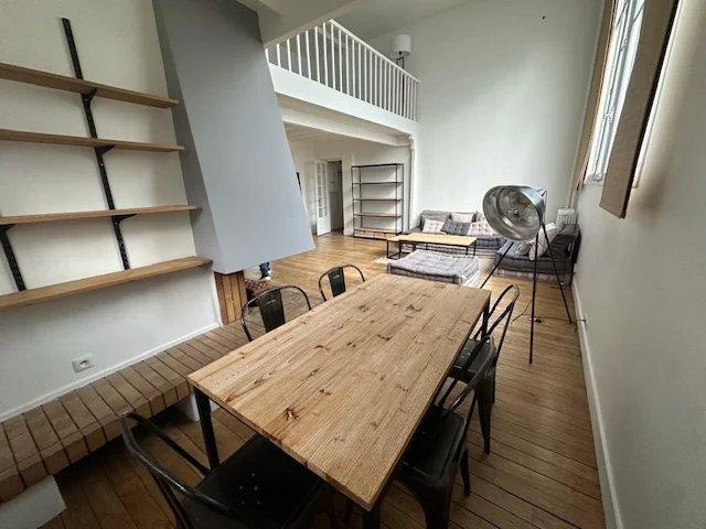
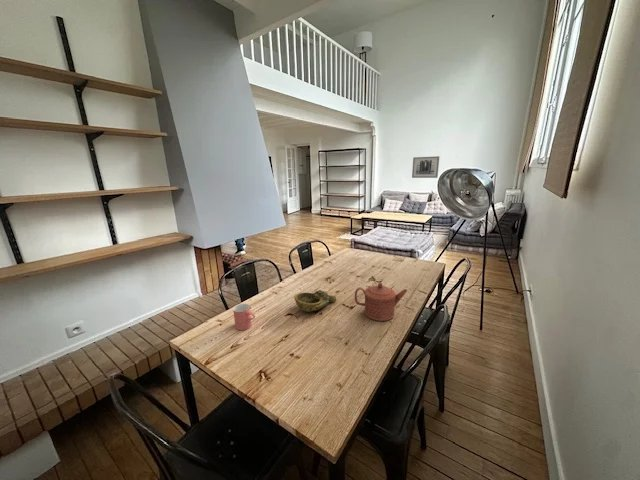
+ wall art [411,155,440,179]
+ teapot [354,281,408,322]
+ cup [232,303,256,331]
+ decorative bowl [293,289,337,313]
